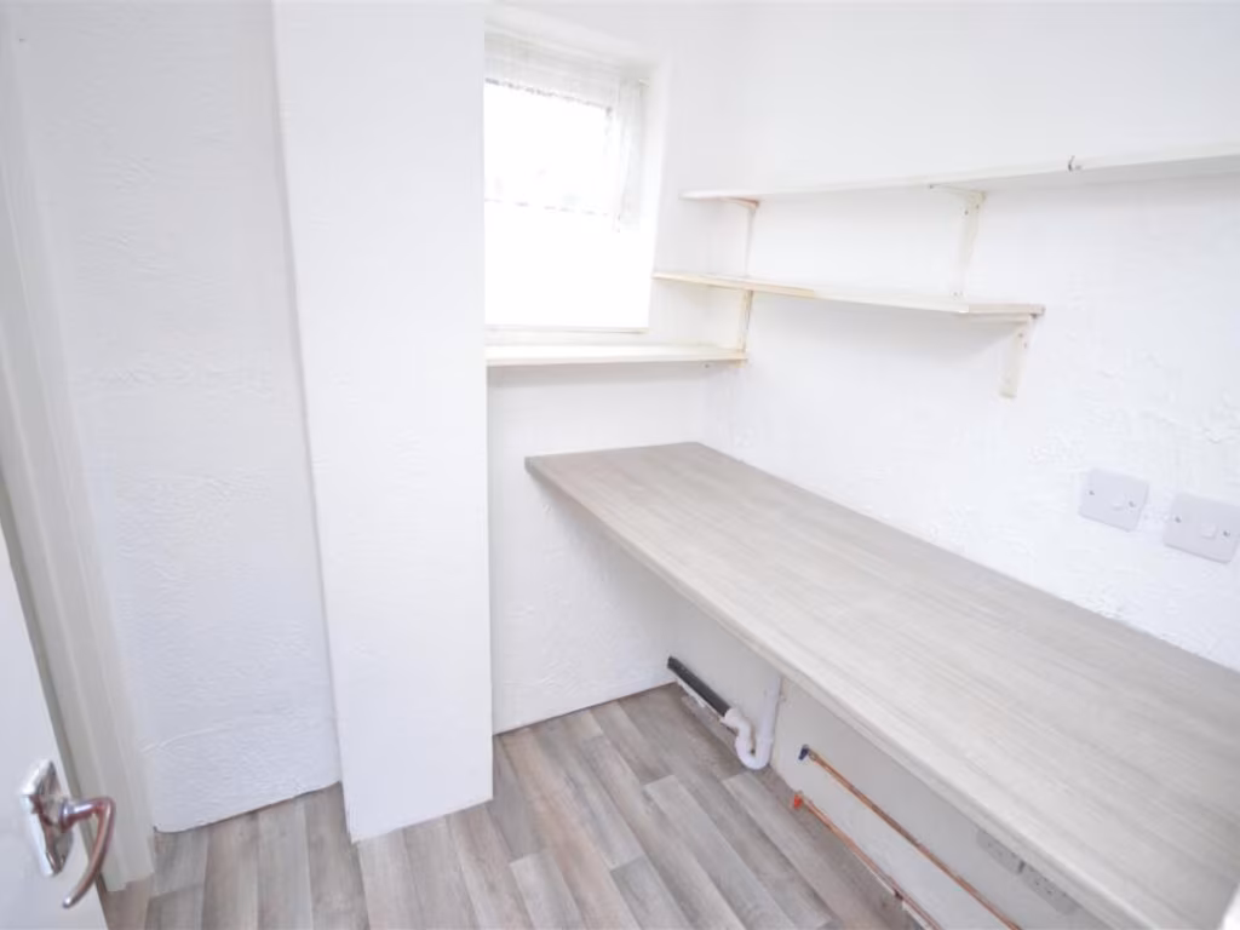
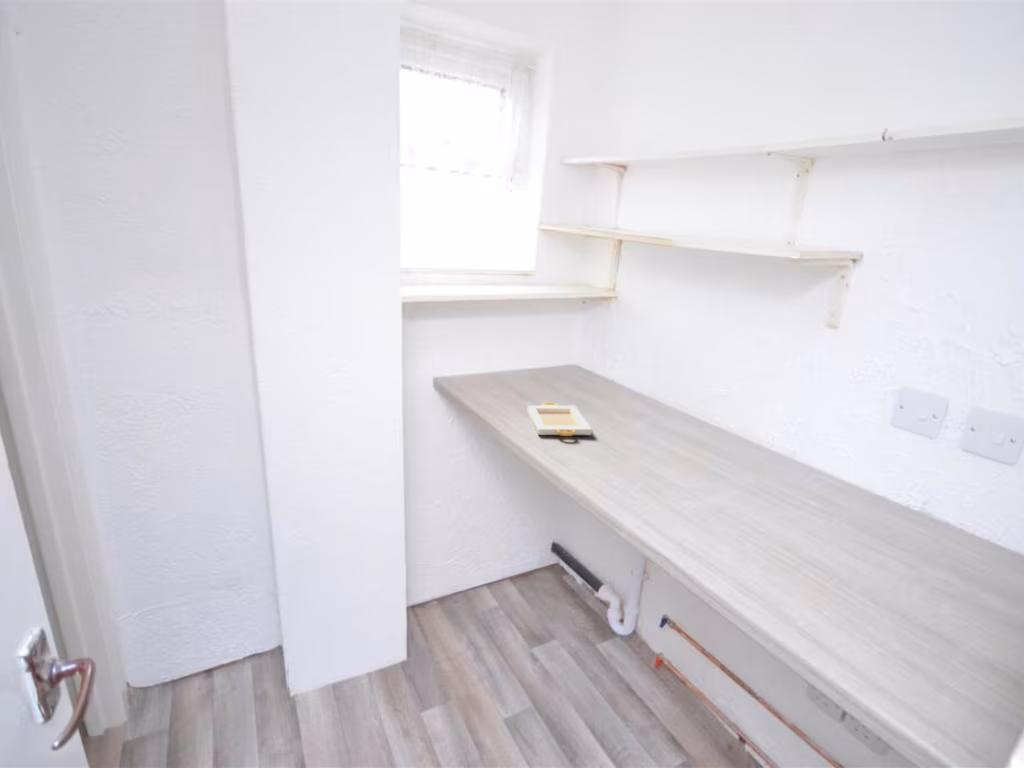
+ picture frame [526,402,593,437]
